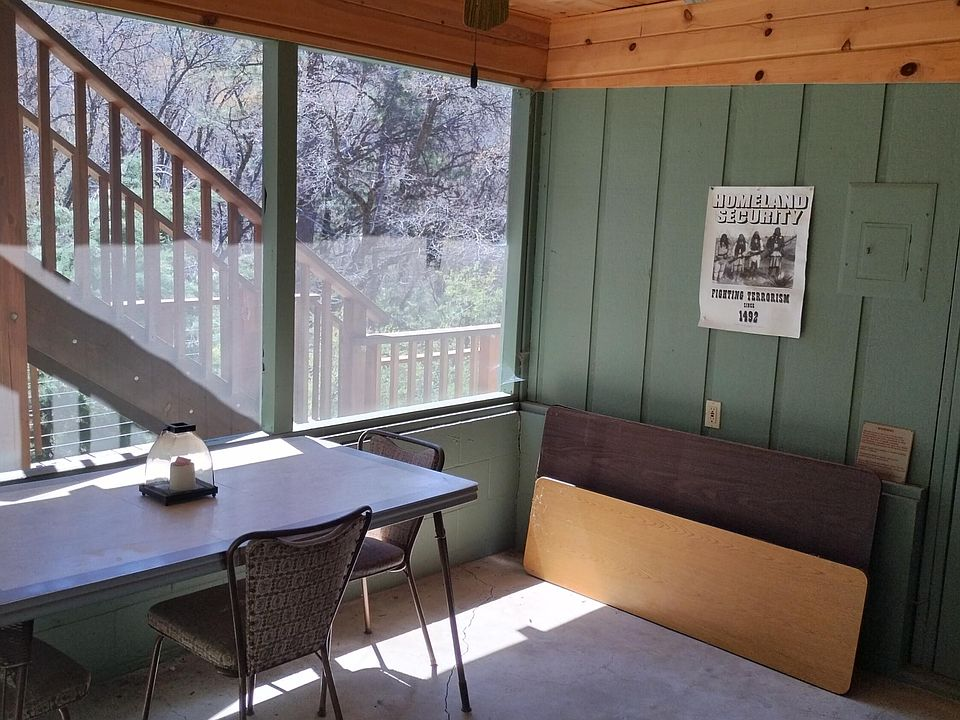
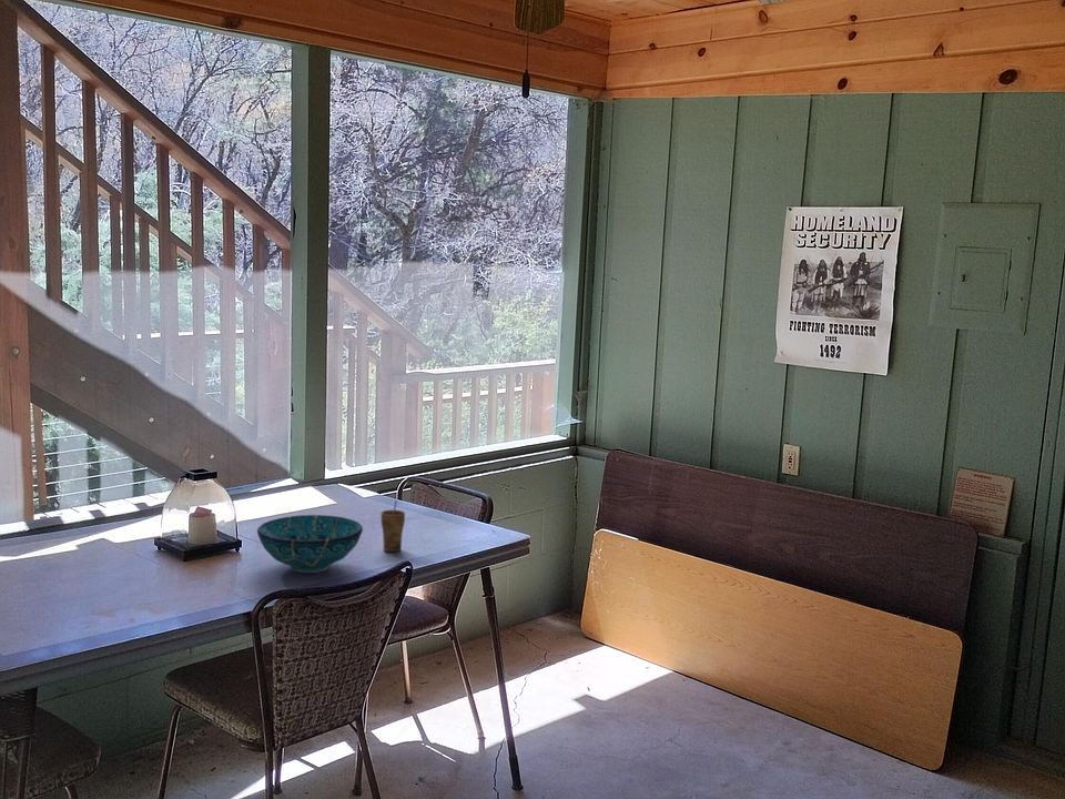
+ cup [381,499,406,553]
+ bowl [256,514,364,574]
